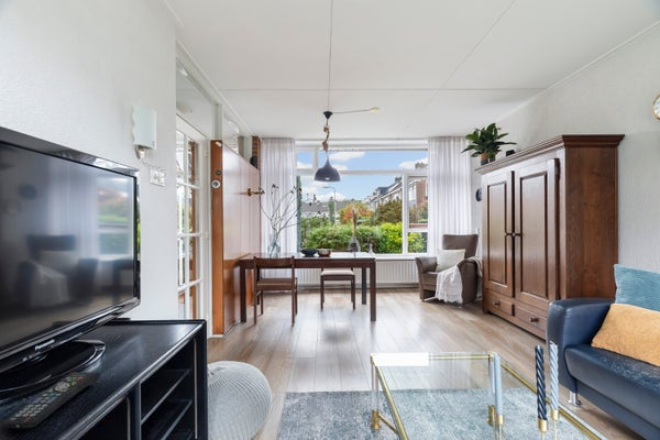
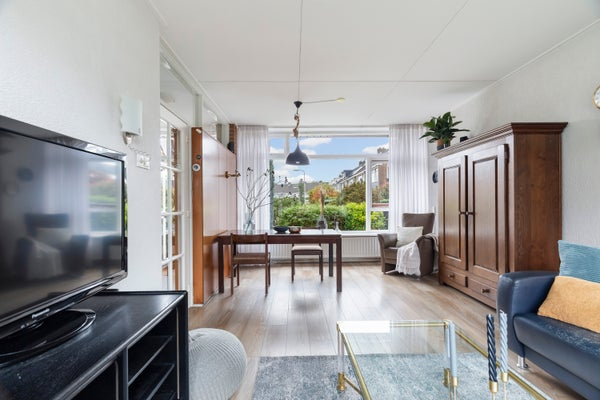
- remote control [0,371,101,429]
